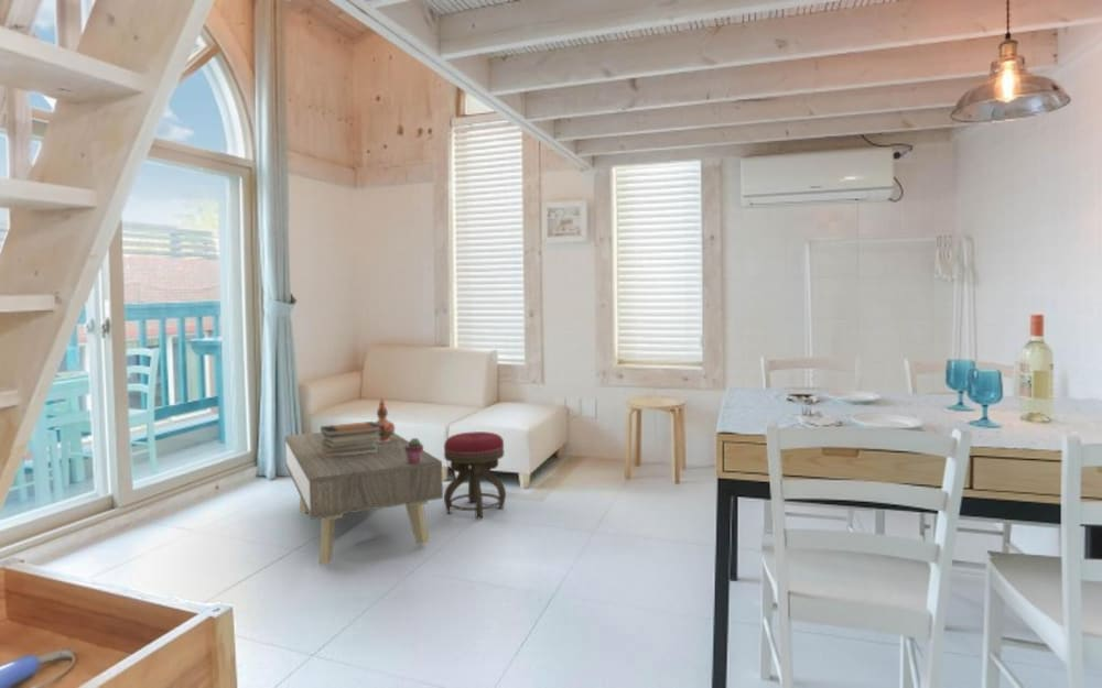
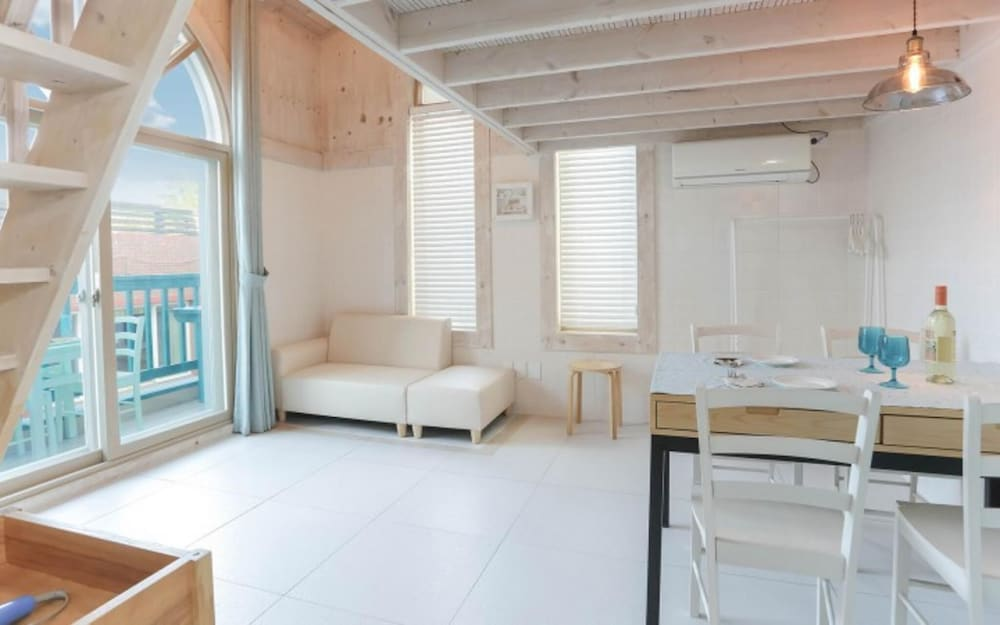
- stool [443,430,507,520]
- coffee table [283,432,444,565]
- decorative vase [374,396,396,443]
- book stack [320,421,381,458]
- potted succulent [404,437,424,463]
